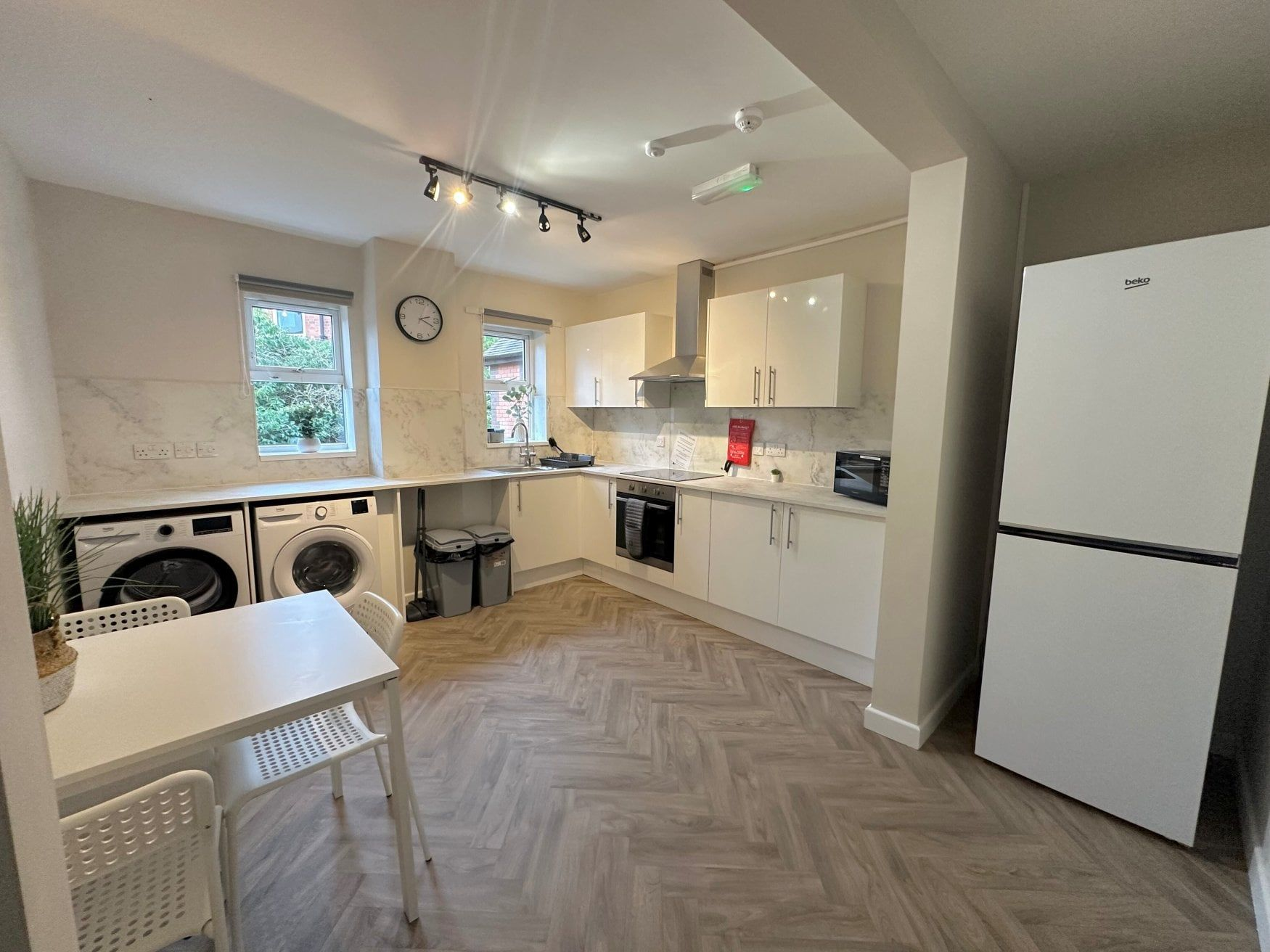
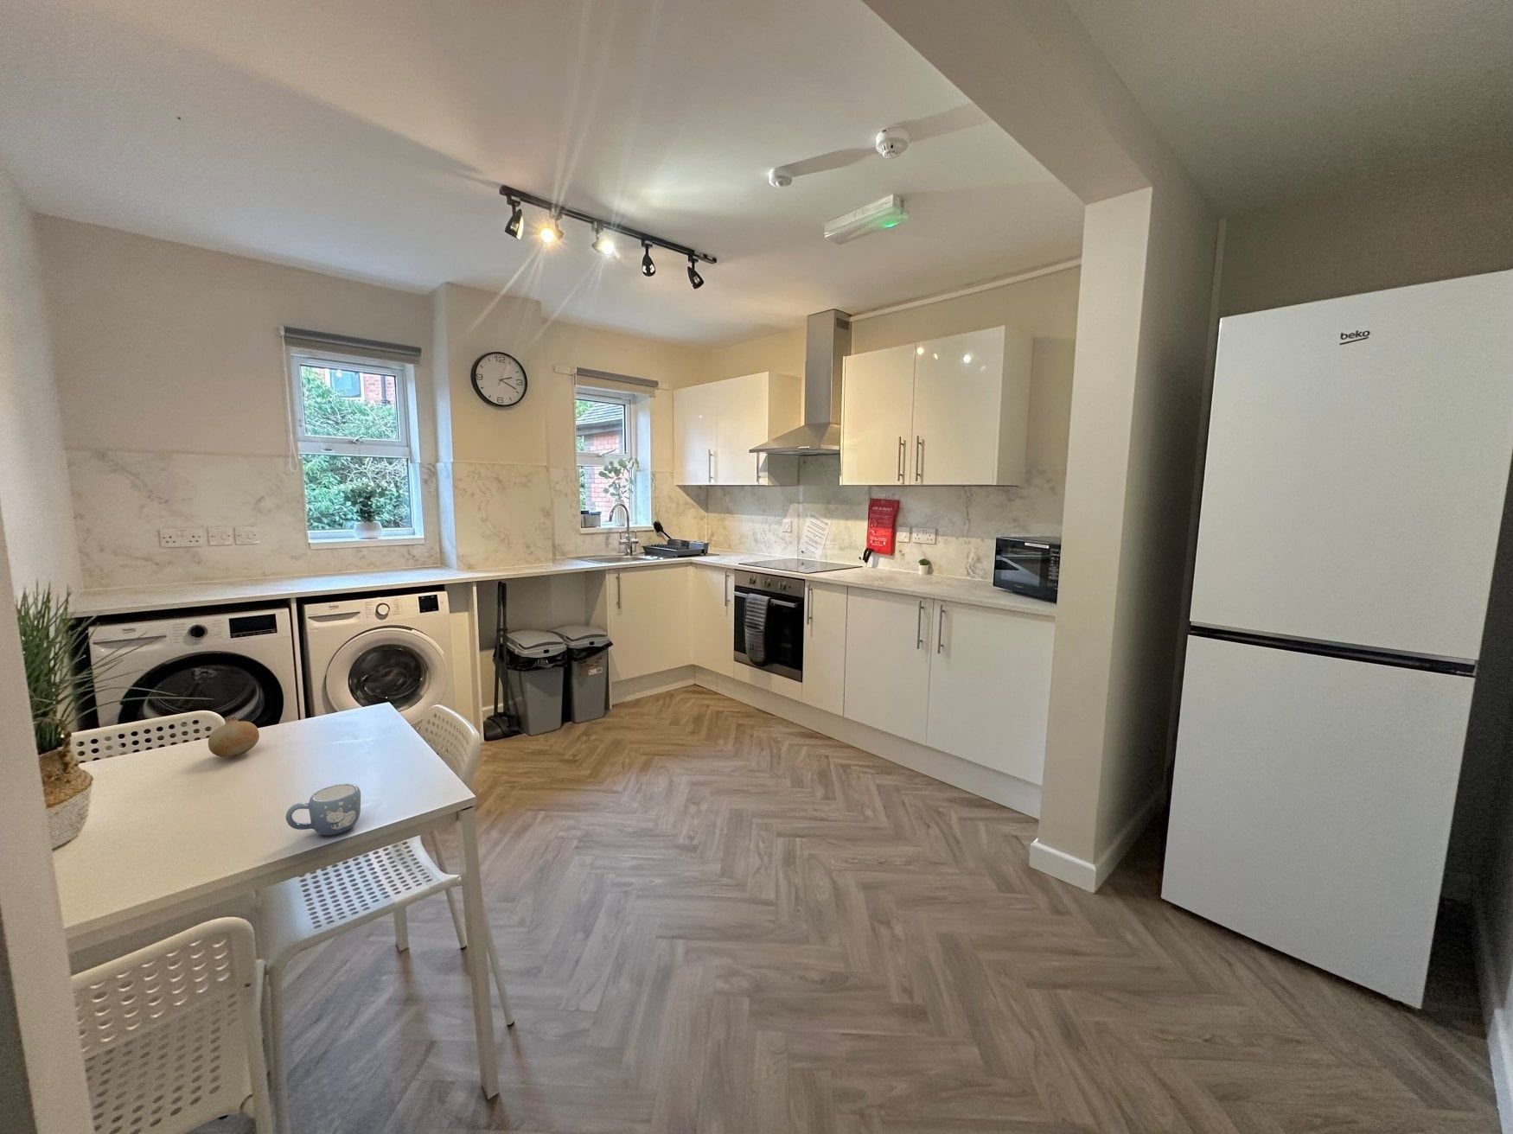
+ fruit [207,715,260,758]
+ mug [285,783,361,836]
